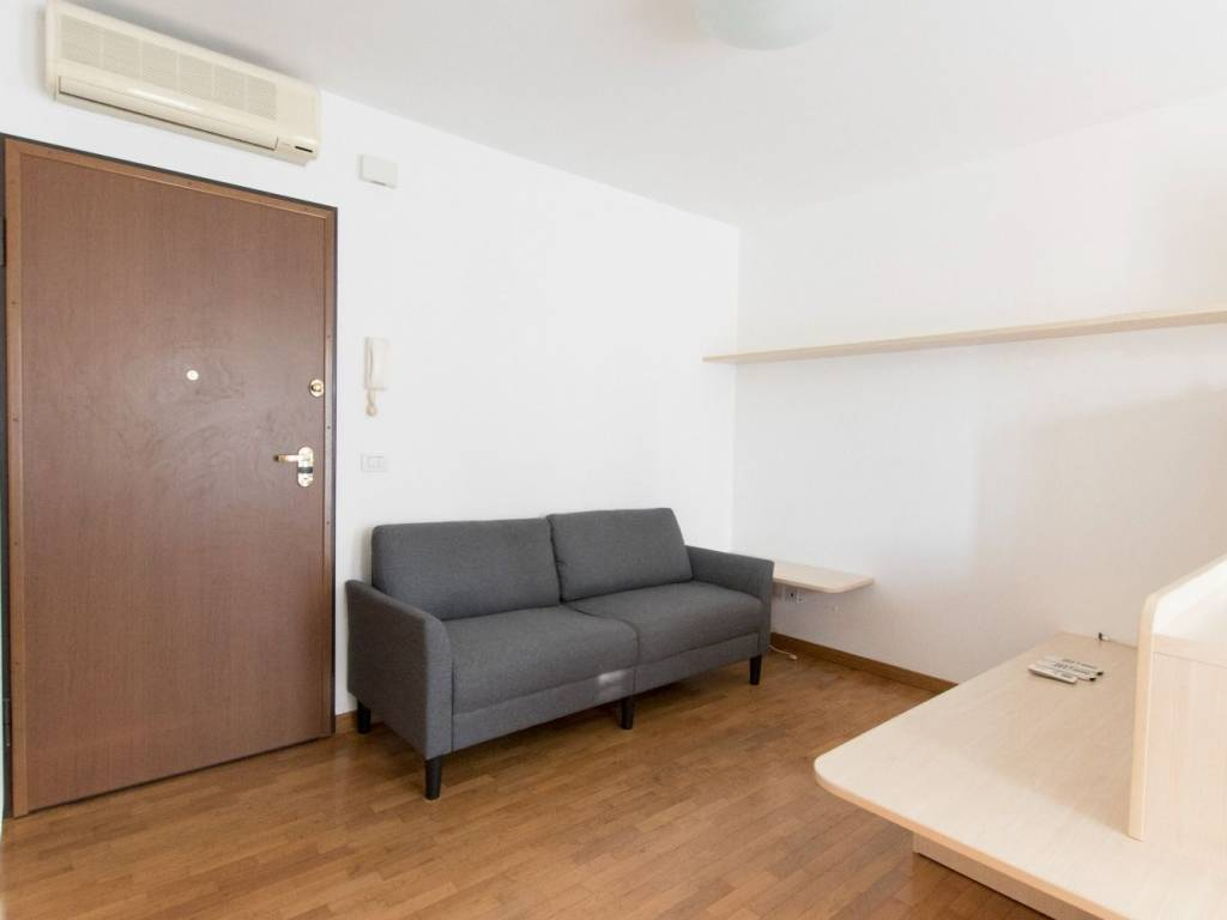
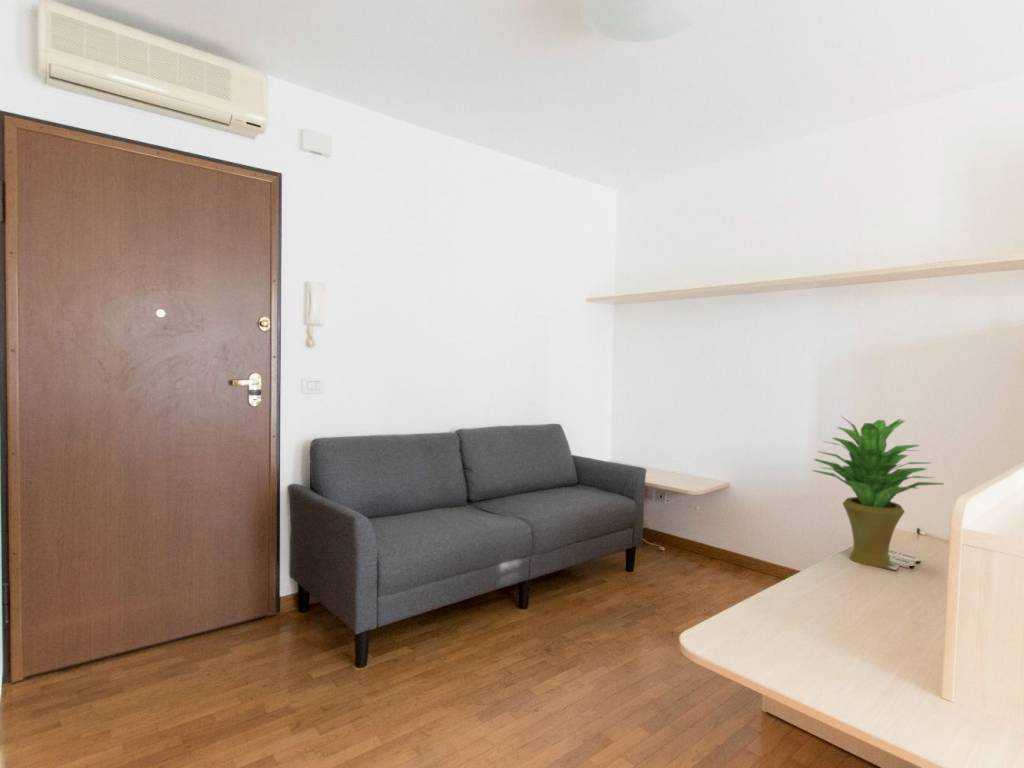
+ potted plant [812,415,945,568]
